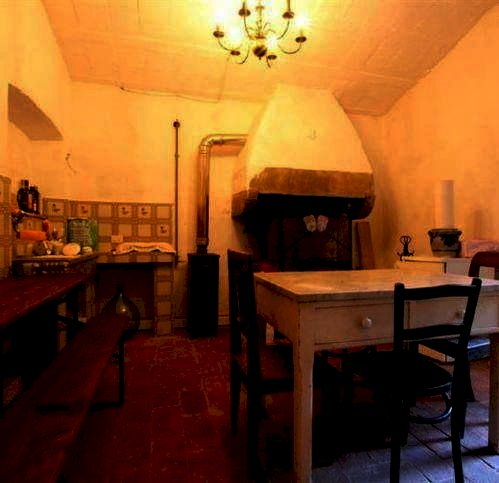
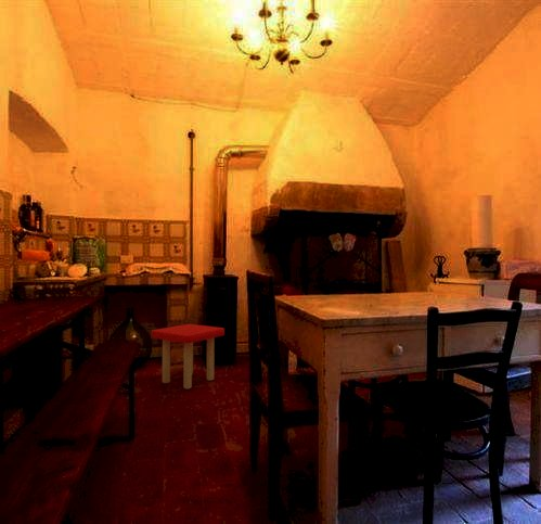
+ stool [150,323,226,389]
